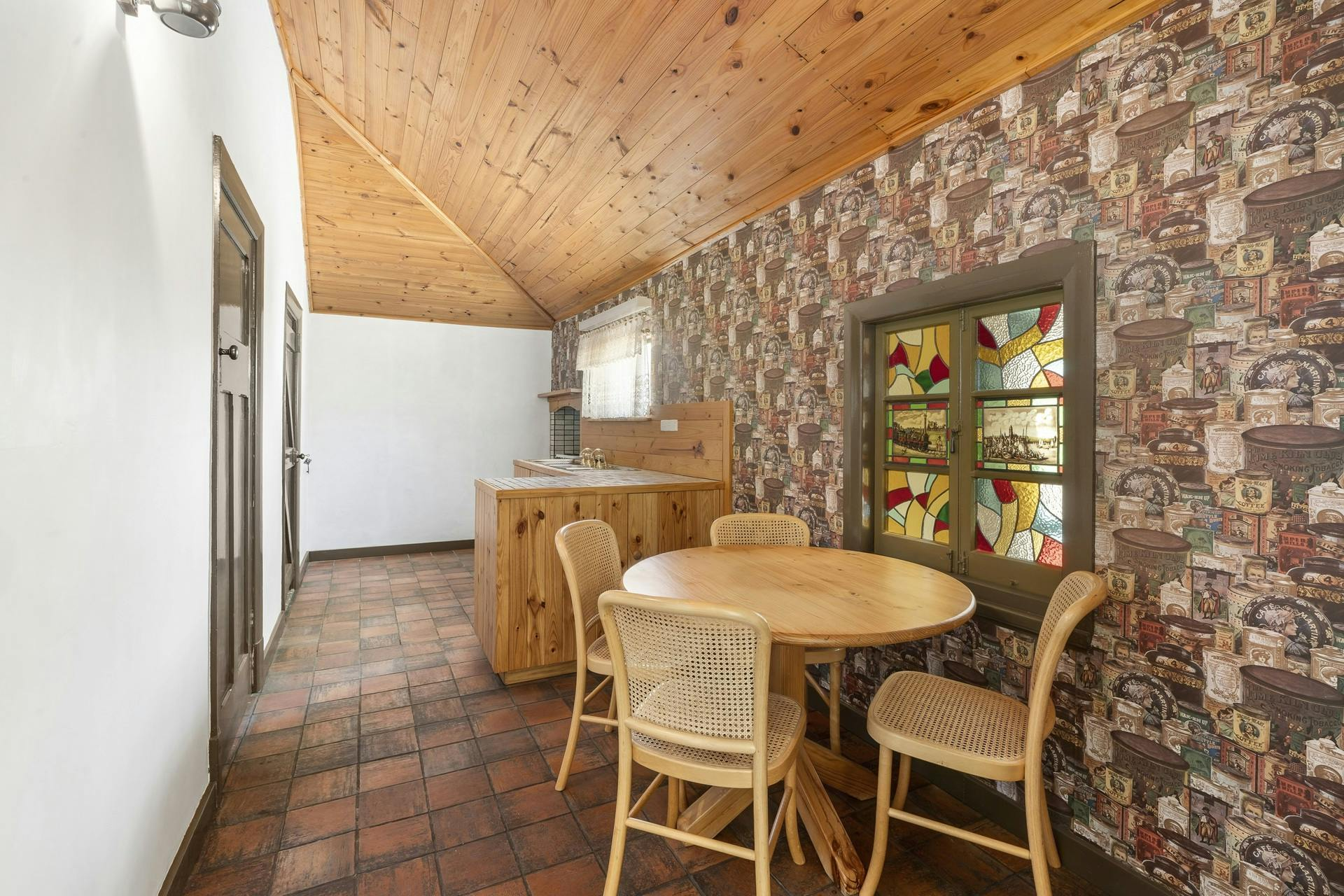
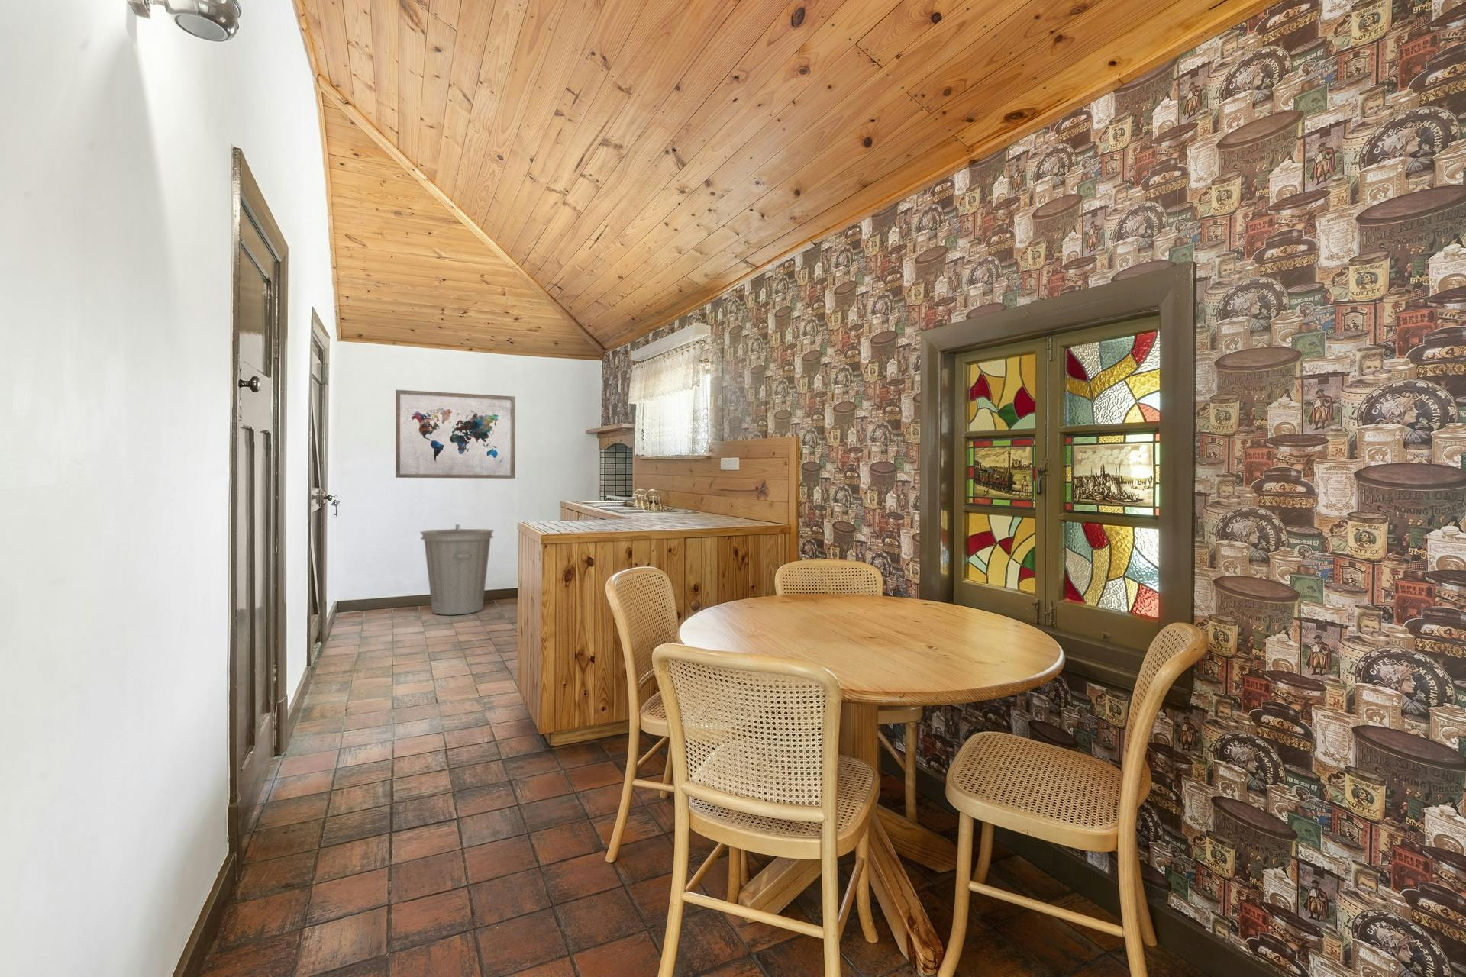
+ trash can [420,523,494,615]
+ wall art [395,389,516,480]
